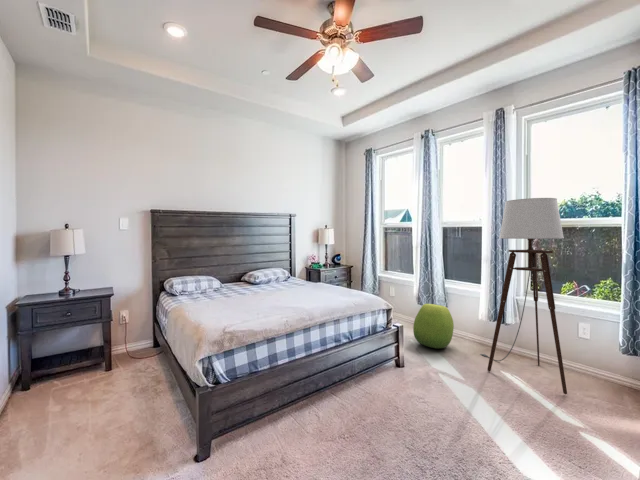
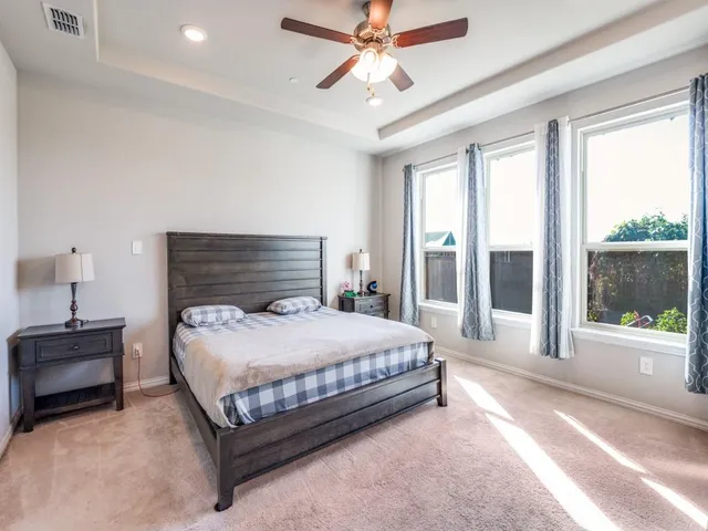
- ottoman [412,303,455,350]
- floor lamp [479,197,568,395]
